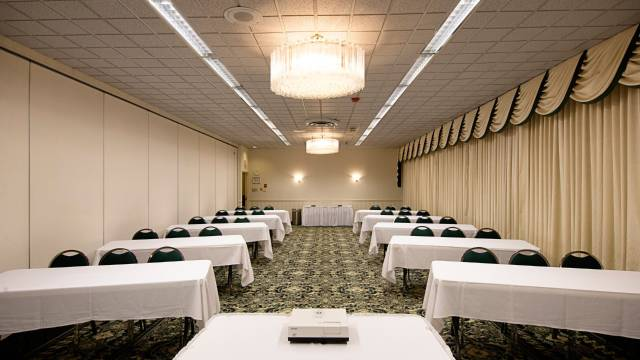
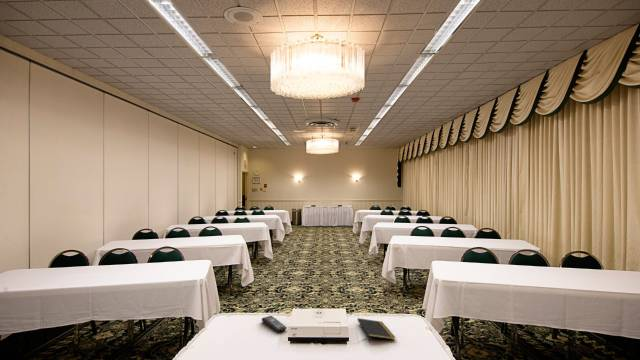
+ remote control [261,315,287,333]
+ notepad [356,317,396,343]
